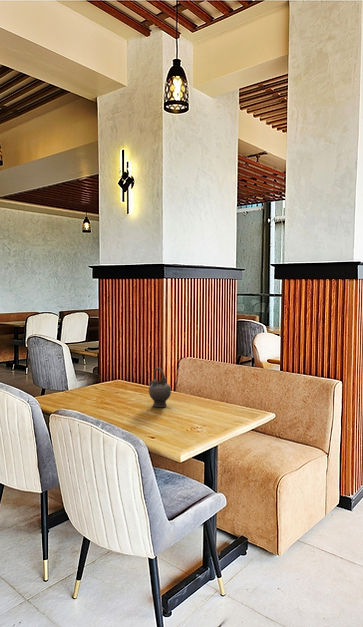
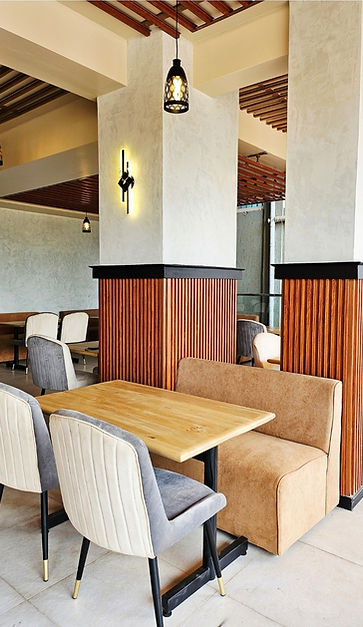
- teapot [148,367,172,408]
